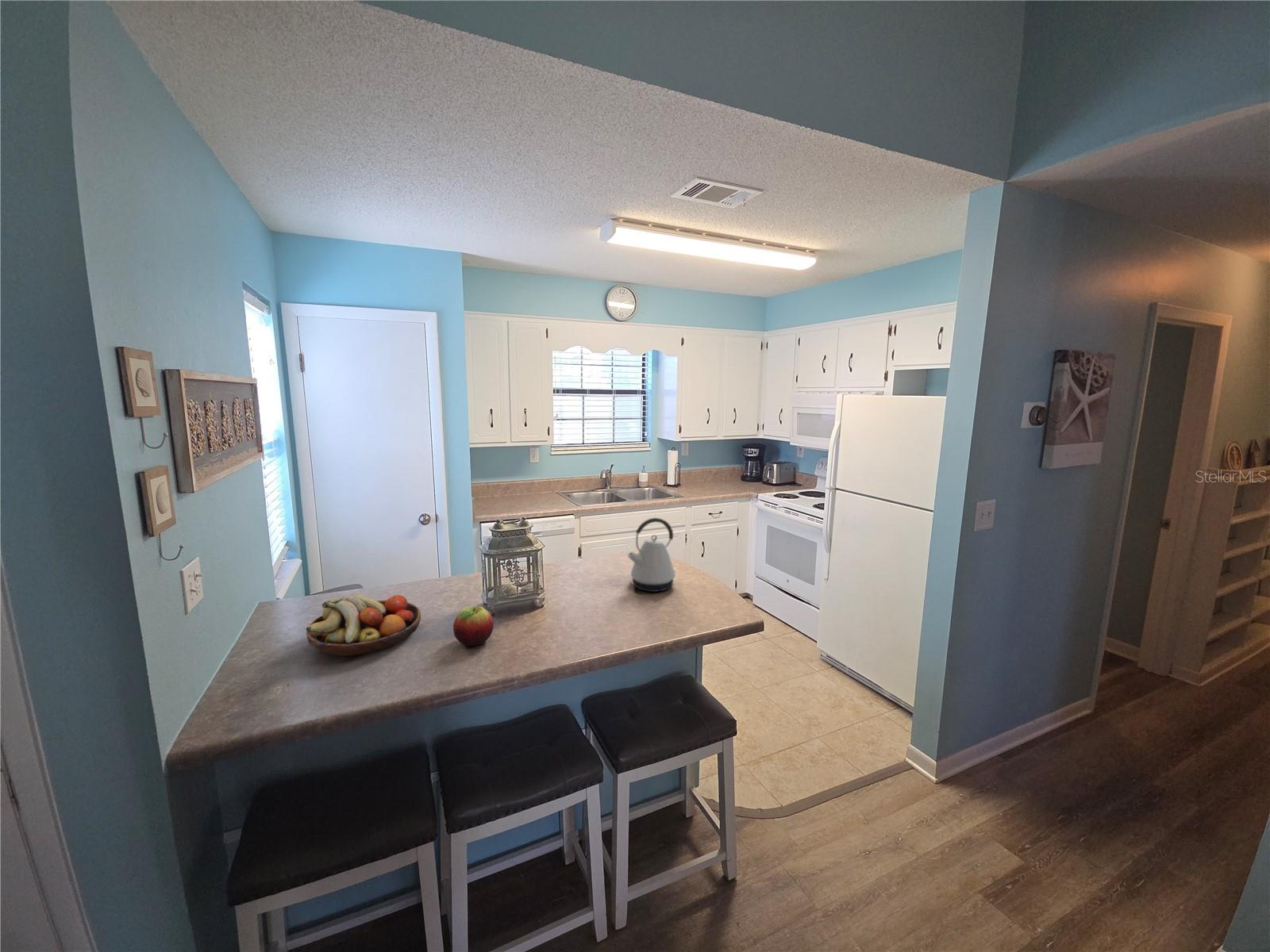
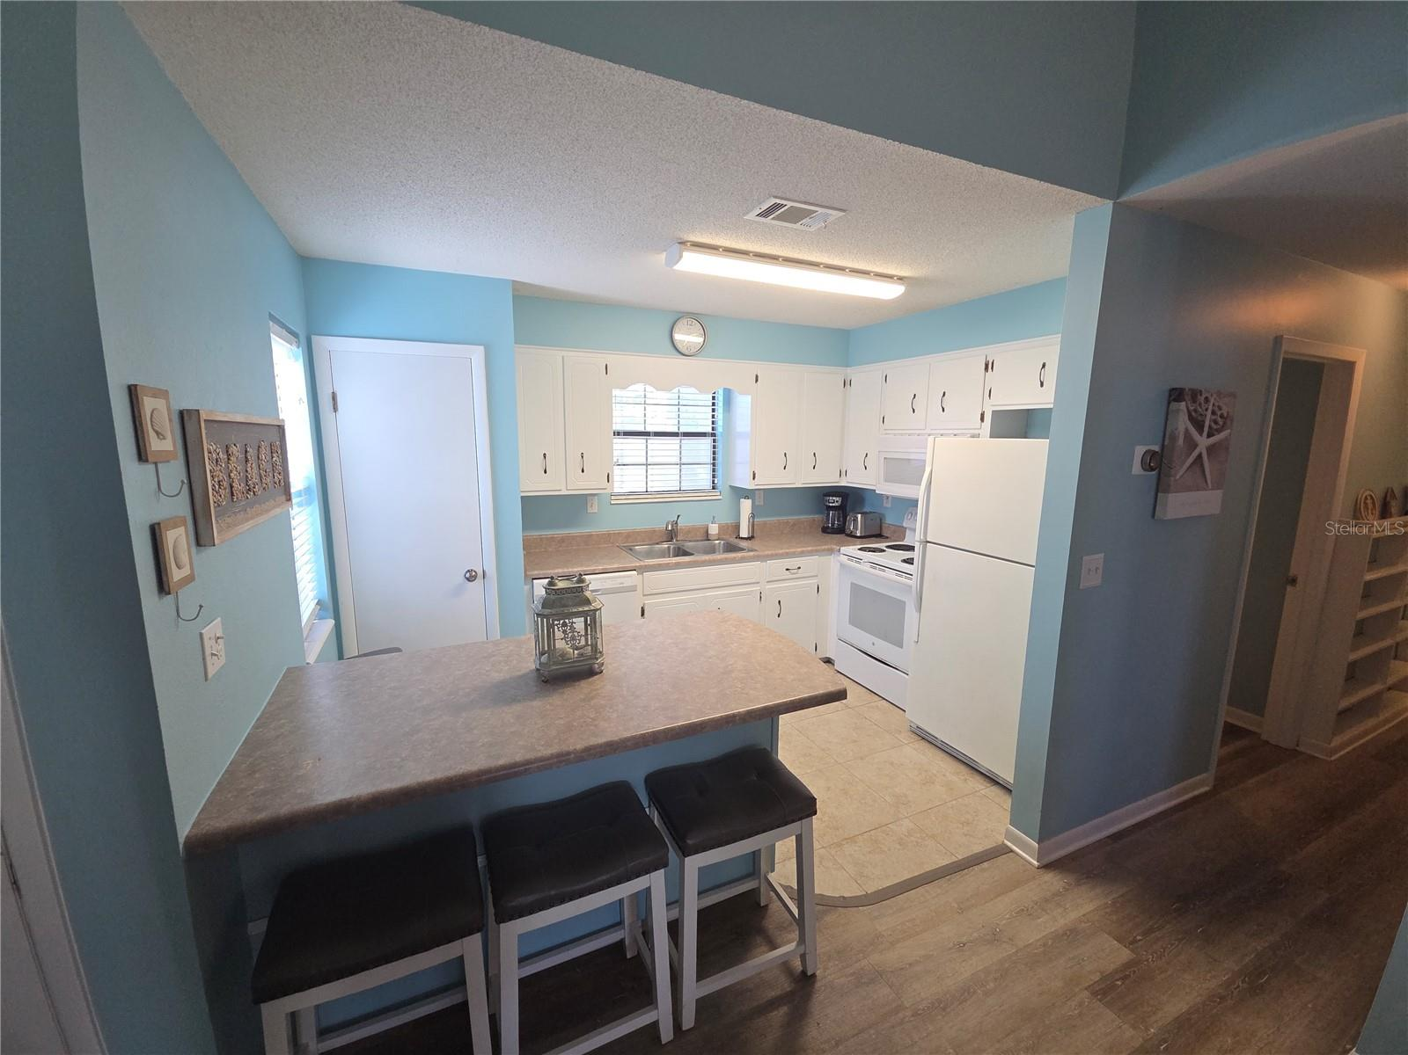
- fruit bowl [305,594,421,657]
- kettle [626,517,676,593]
- fruit [452,606,495,647]
